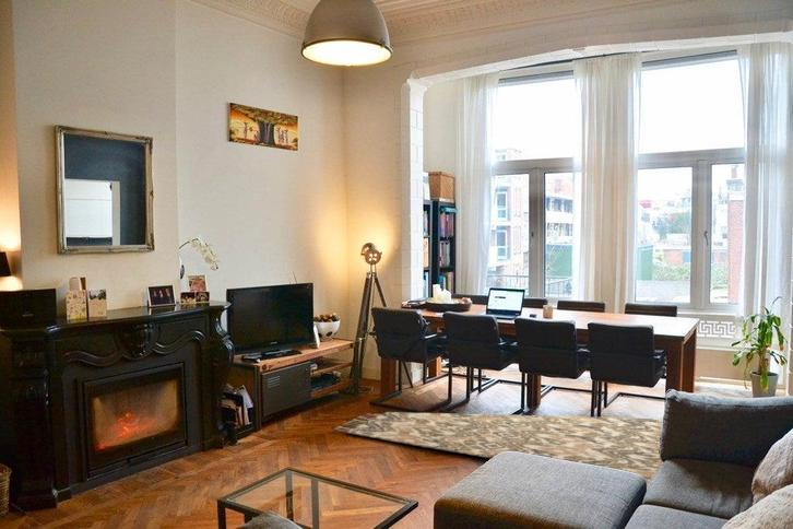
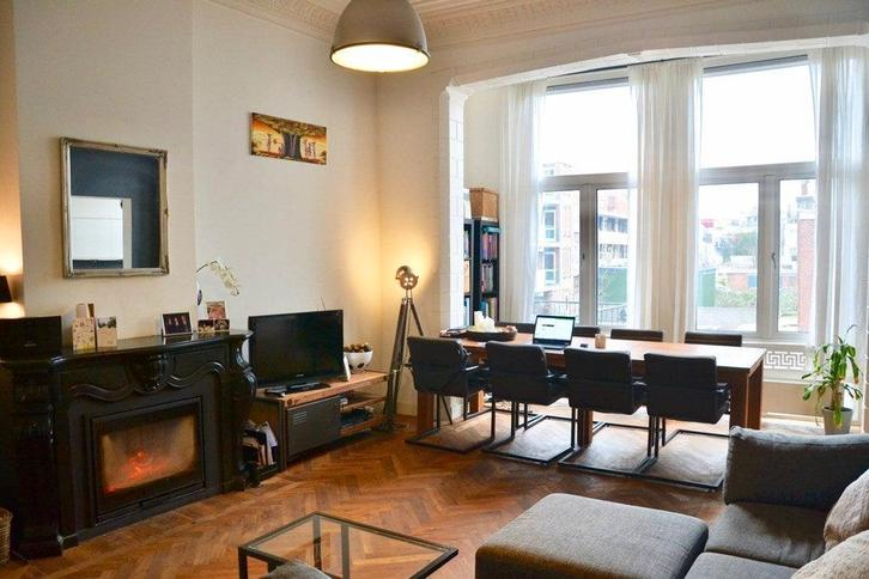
- rug [330,411,663,484]
